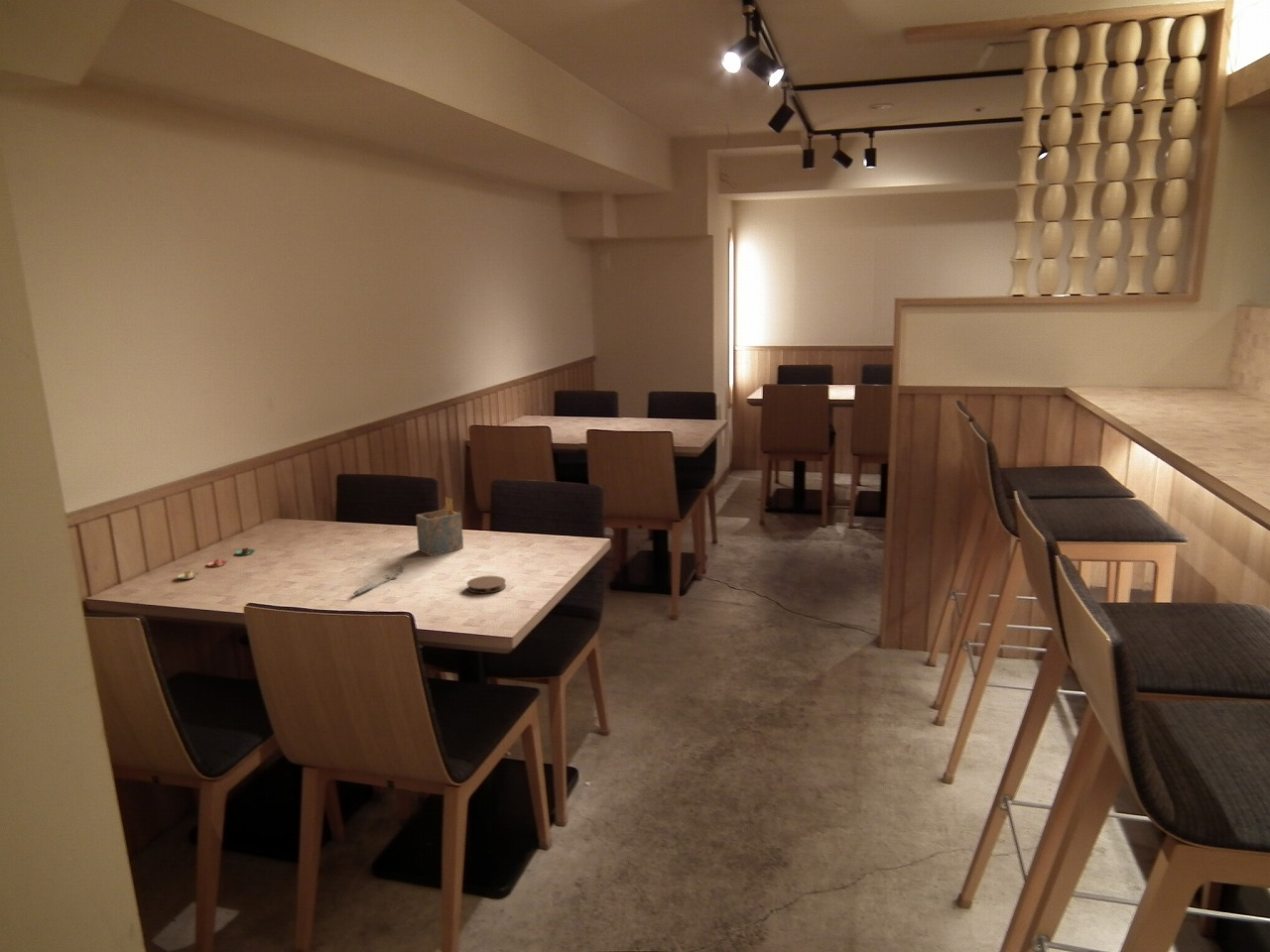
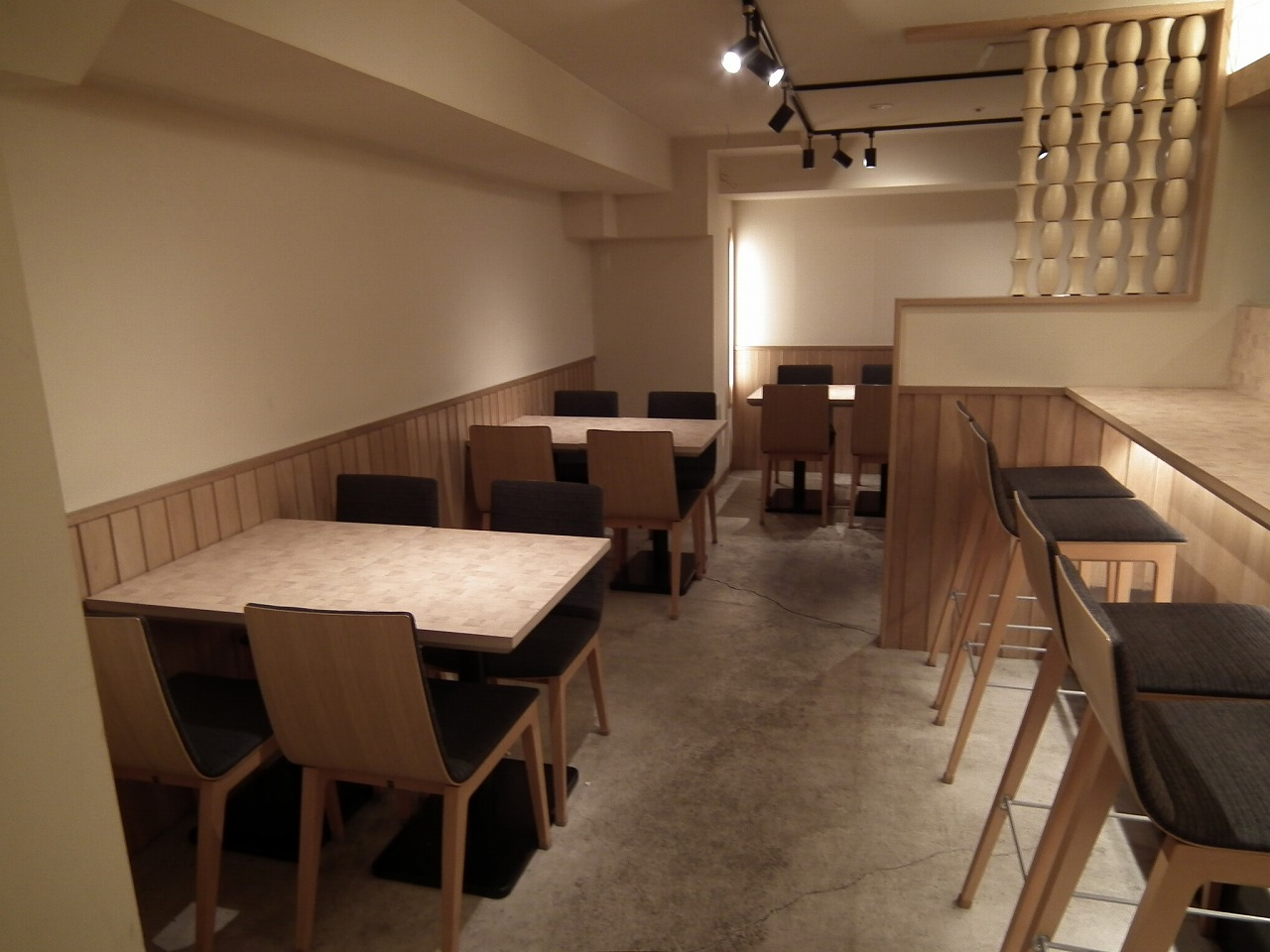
- coaster [465,575,507,595]
- plate [177,546,257,580]
- spoon [352,564,405,595]
- napkin holder [415,496,464,557]
